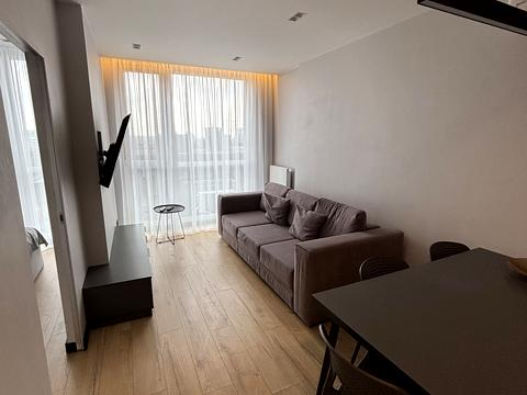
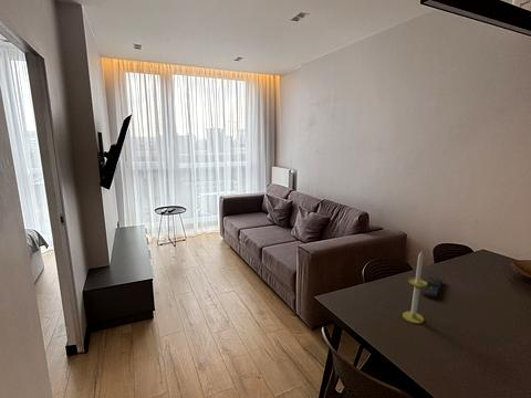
+ remote control [420,275,442,300]
+ candle [402,251,427,325]
